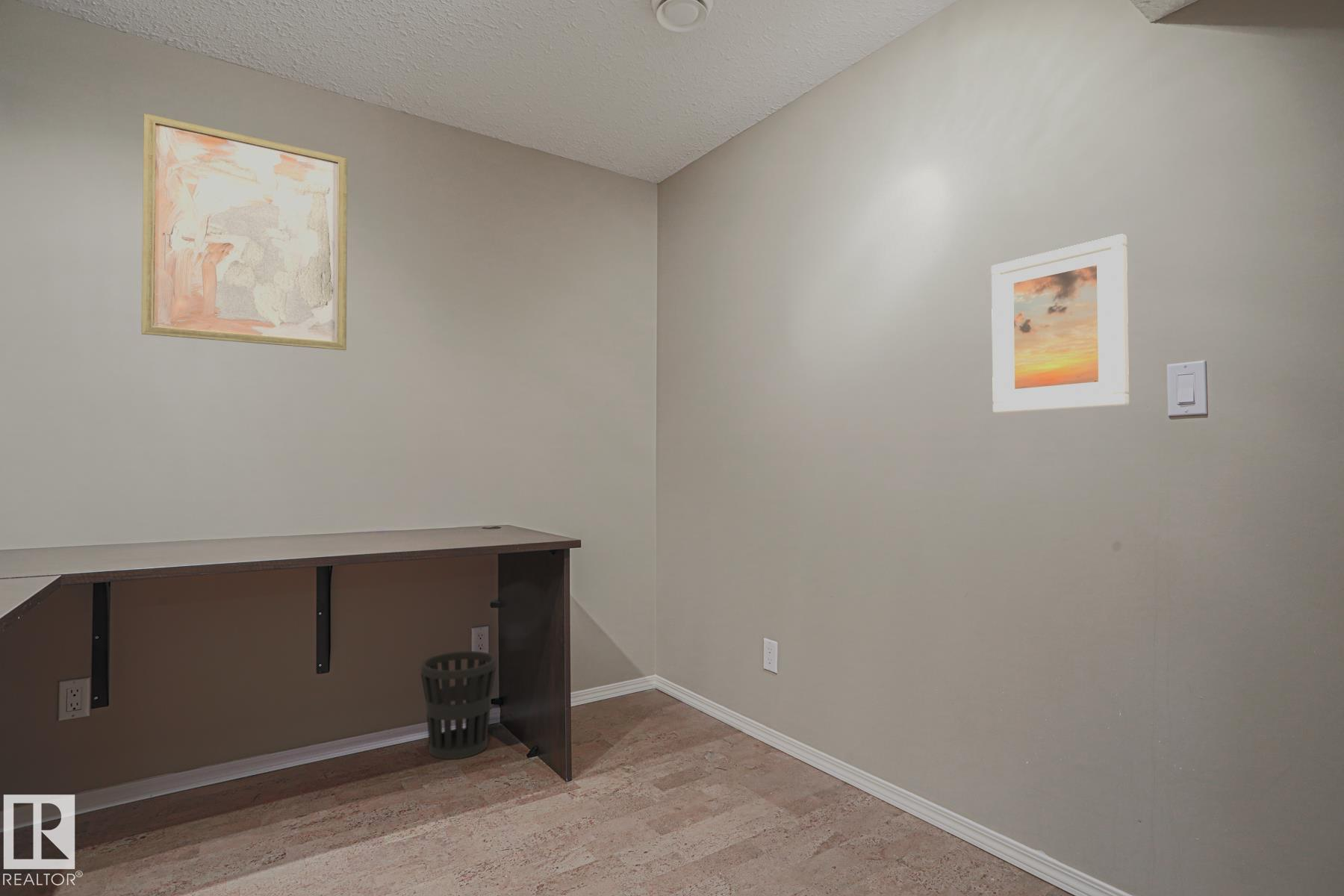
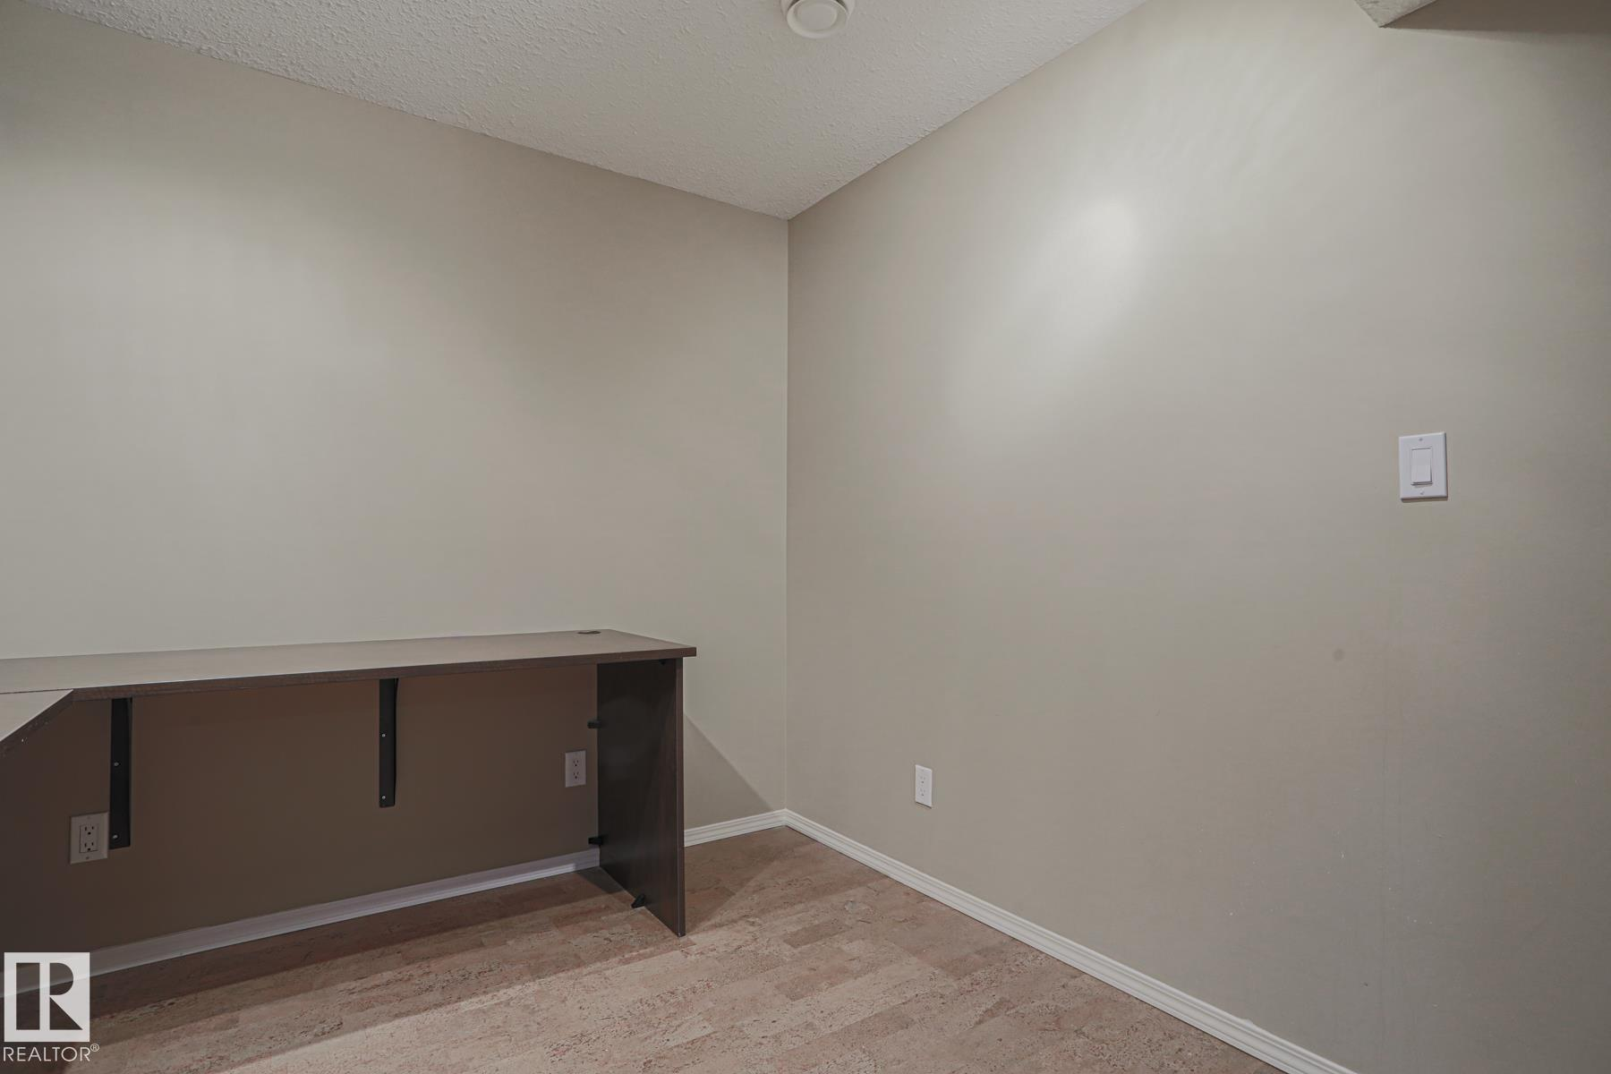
- wastebasket [420,650,497,760]
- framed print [991,233,1130,414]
- wall art [141,112,348,351]
